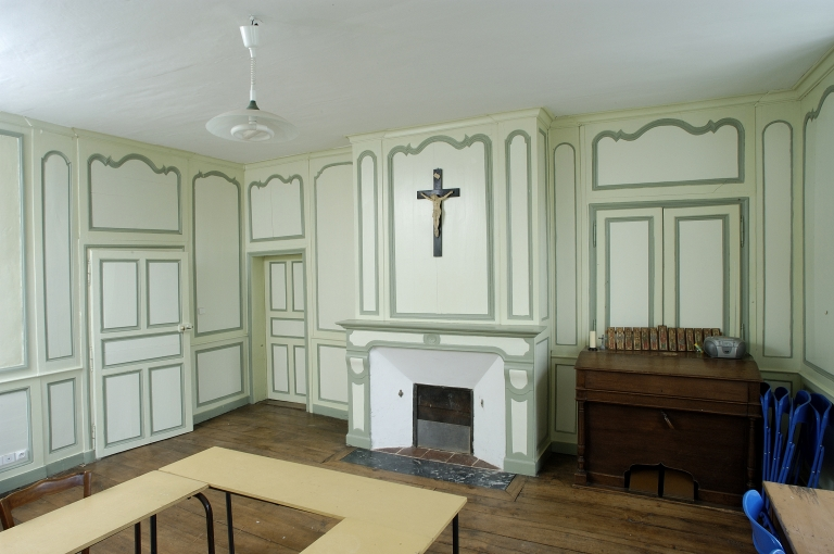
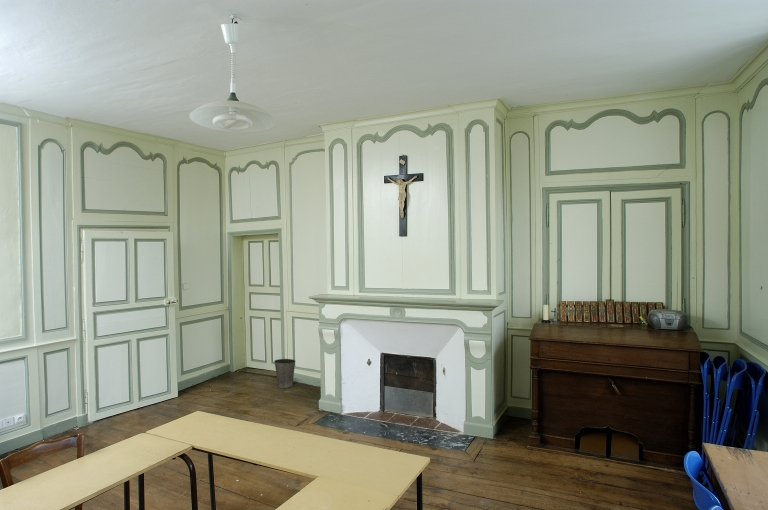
+ waste basket [273,358,296,389]
